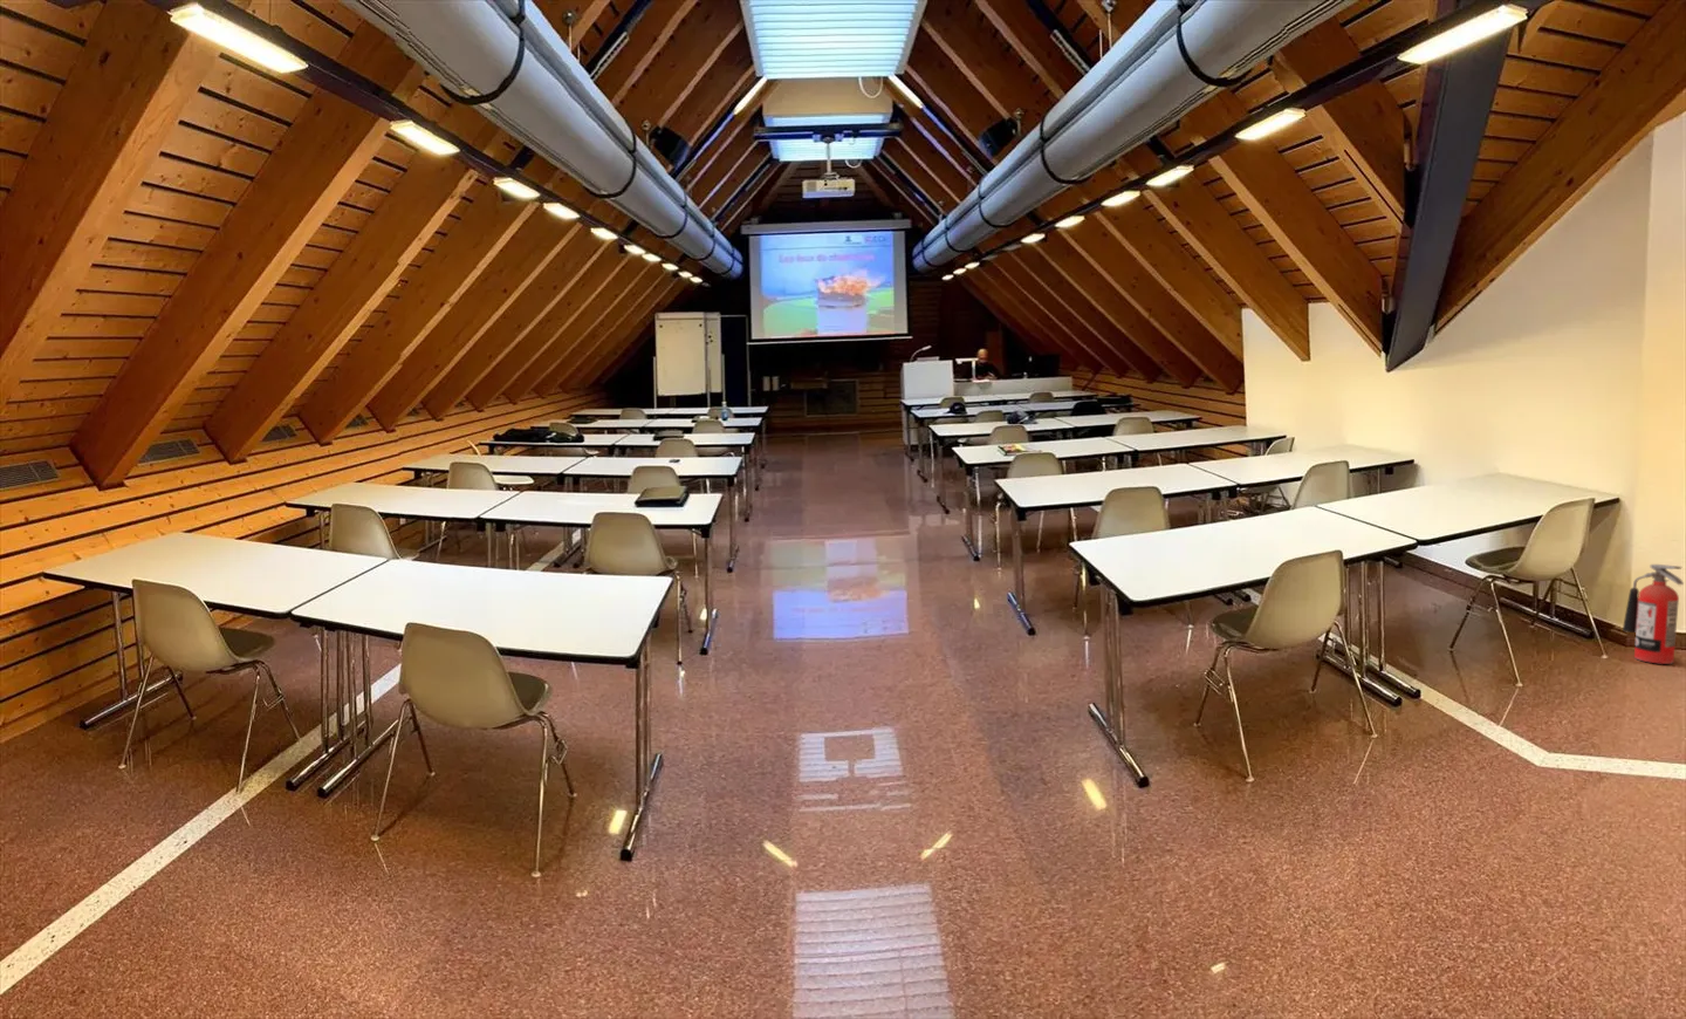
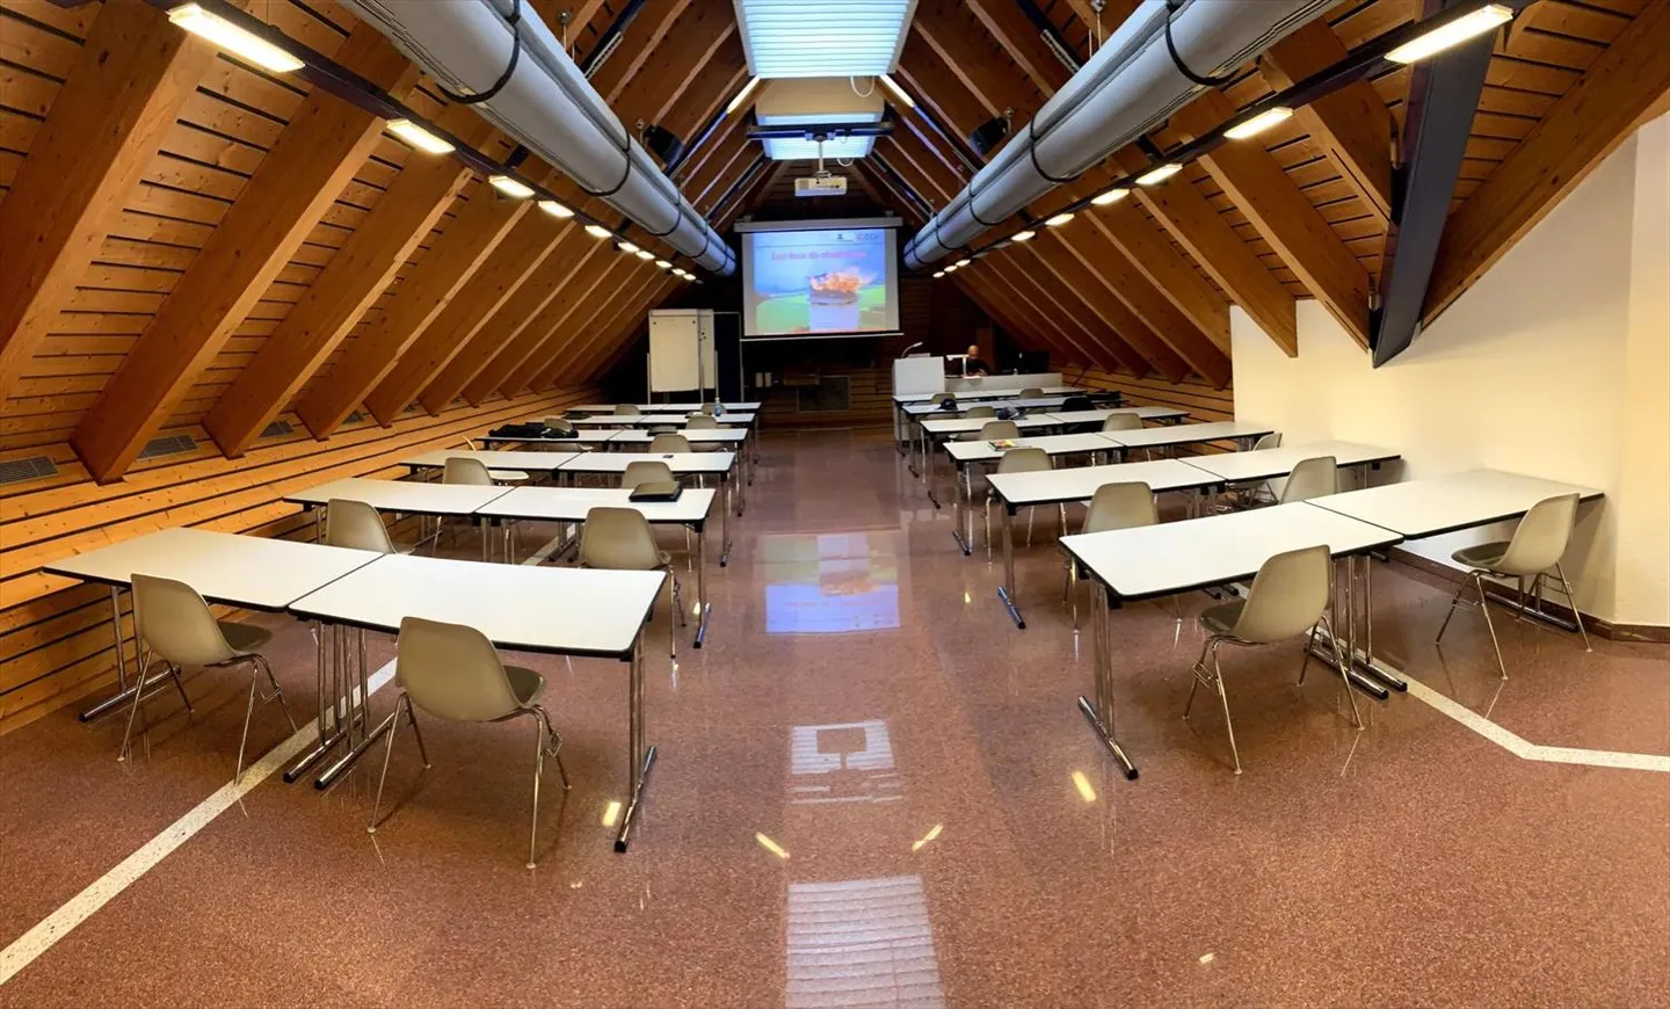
- fire extinguisher [1622,564,1685,665]
